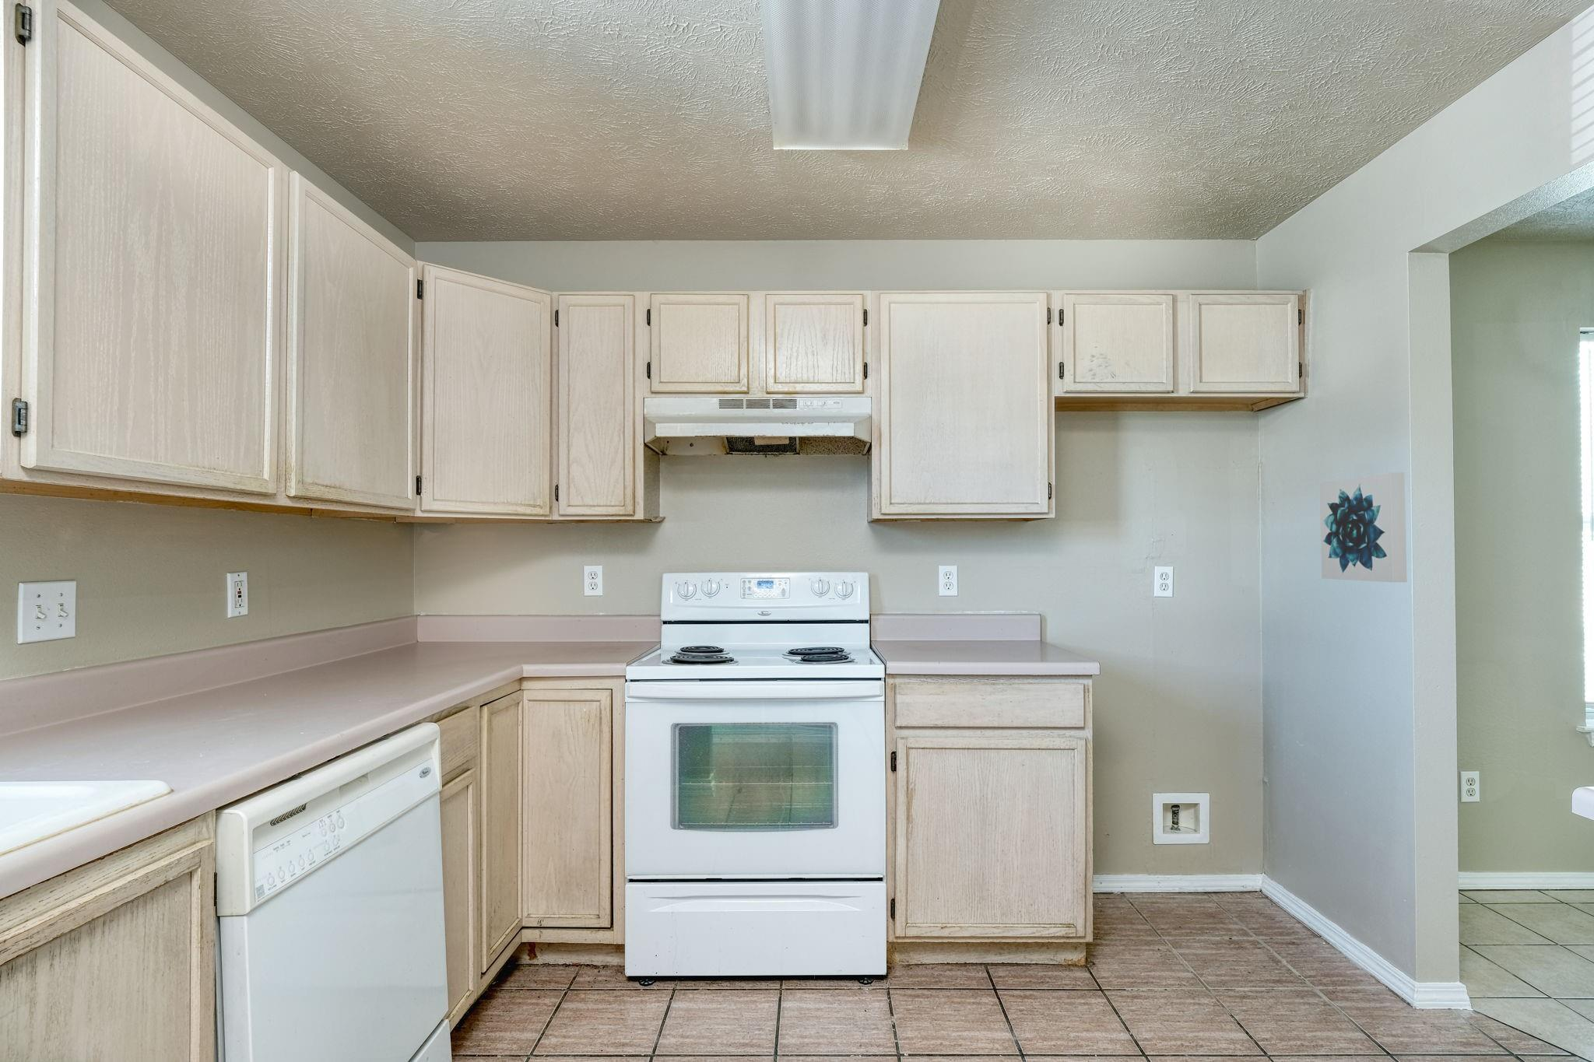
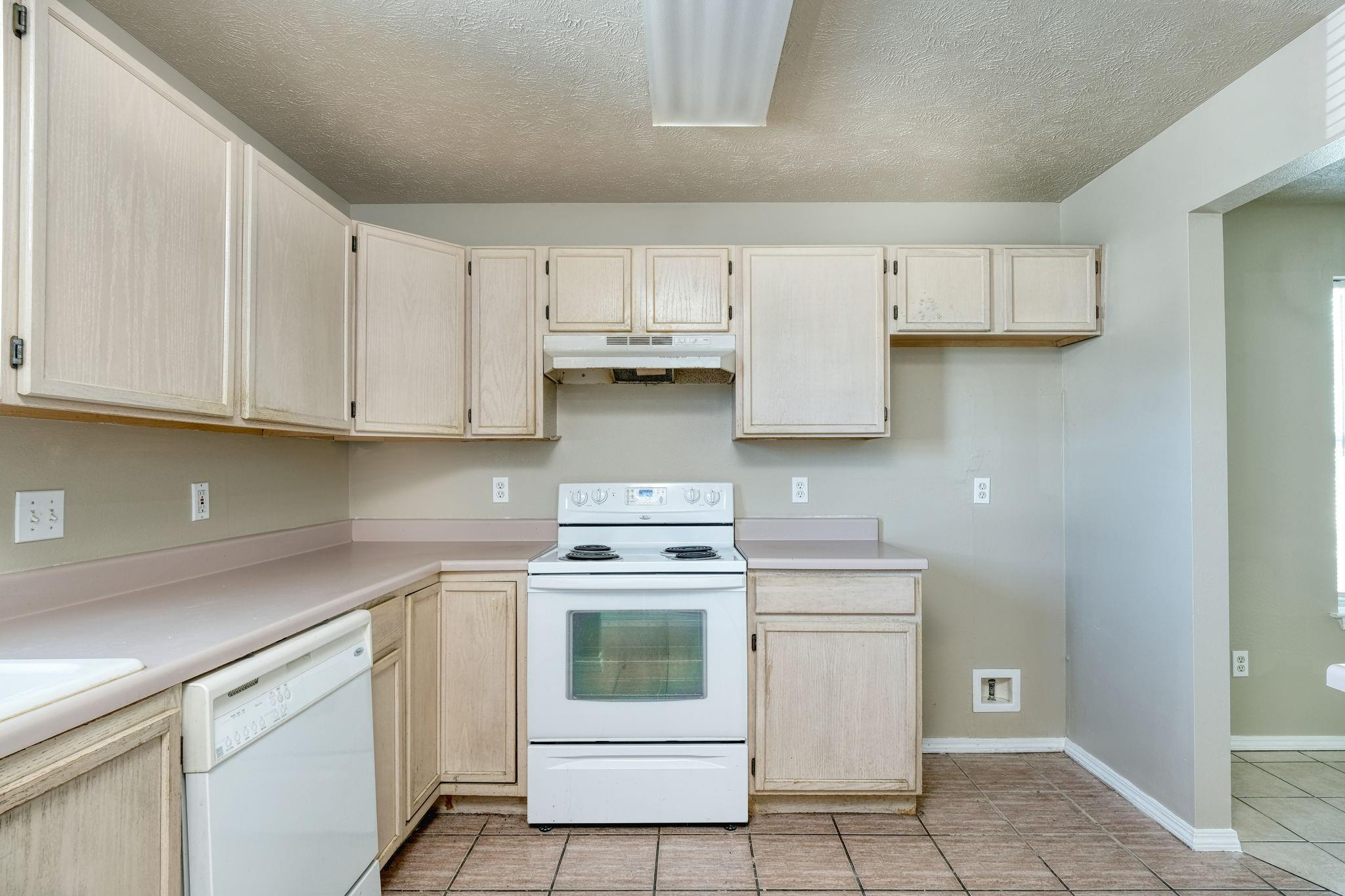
- wall art [1319,472,1407,583]
